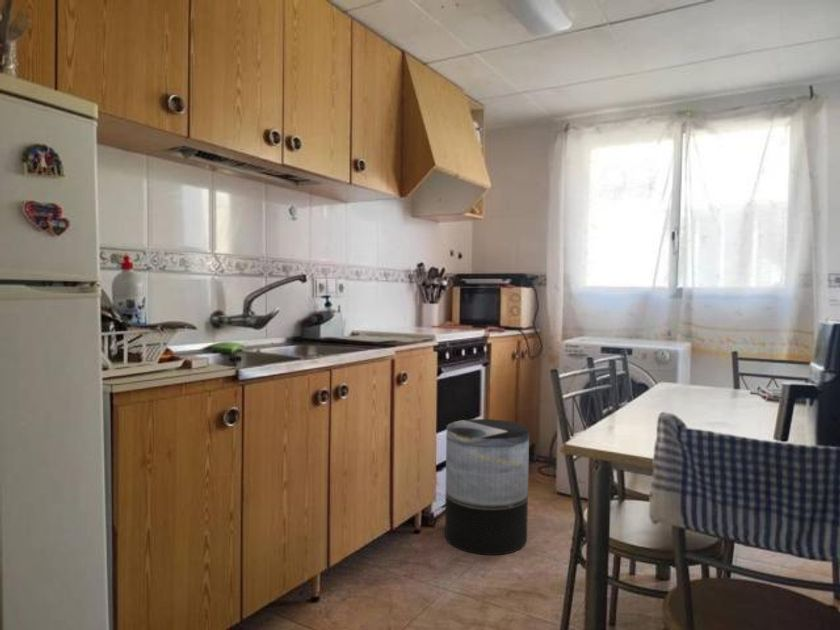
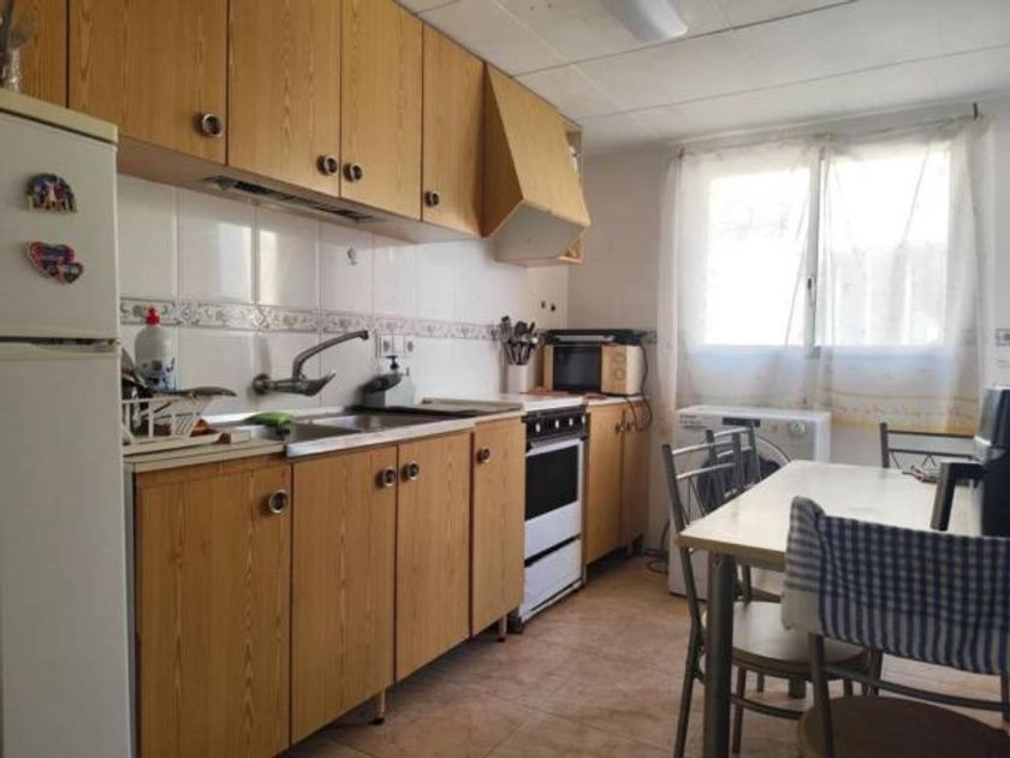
- trash can [444,418,530,556]
